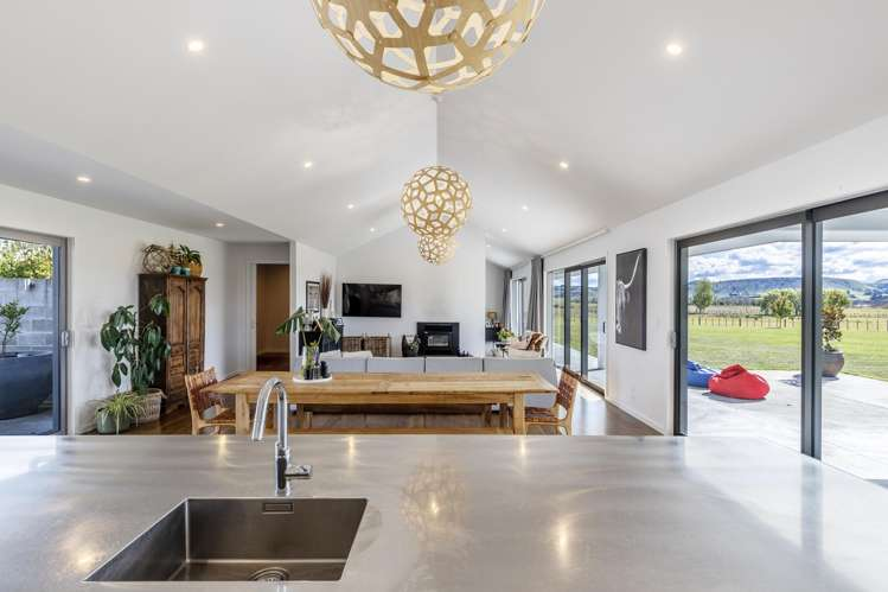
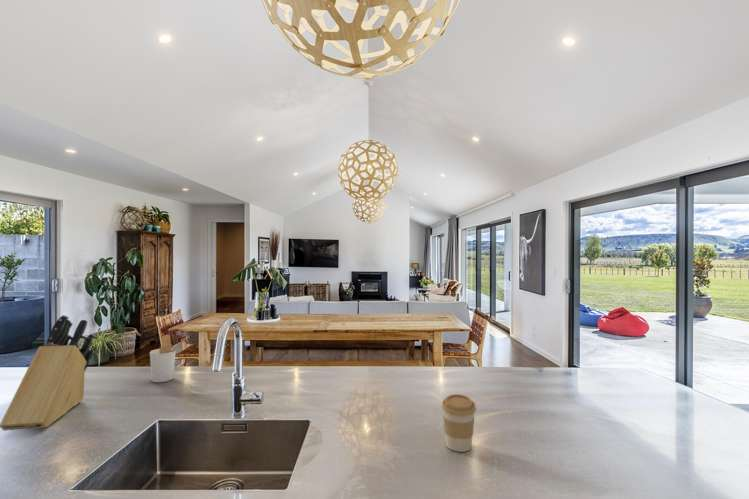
+ coffee cup [441,393,477,453]
+ knife block [0,314,96,432]
+ utensil holder [149,333,189,383]
